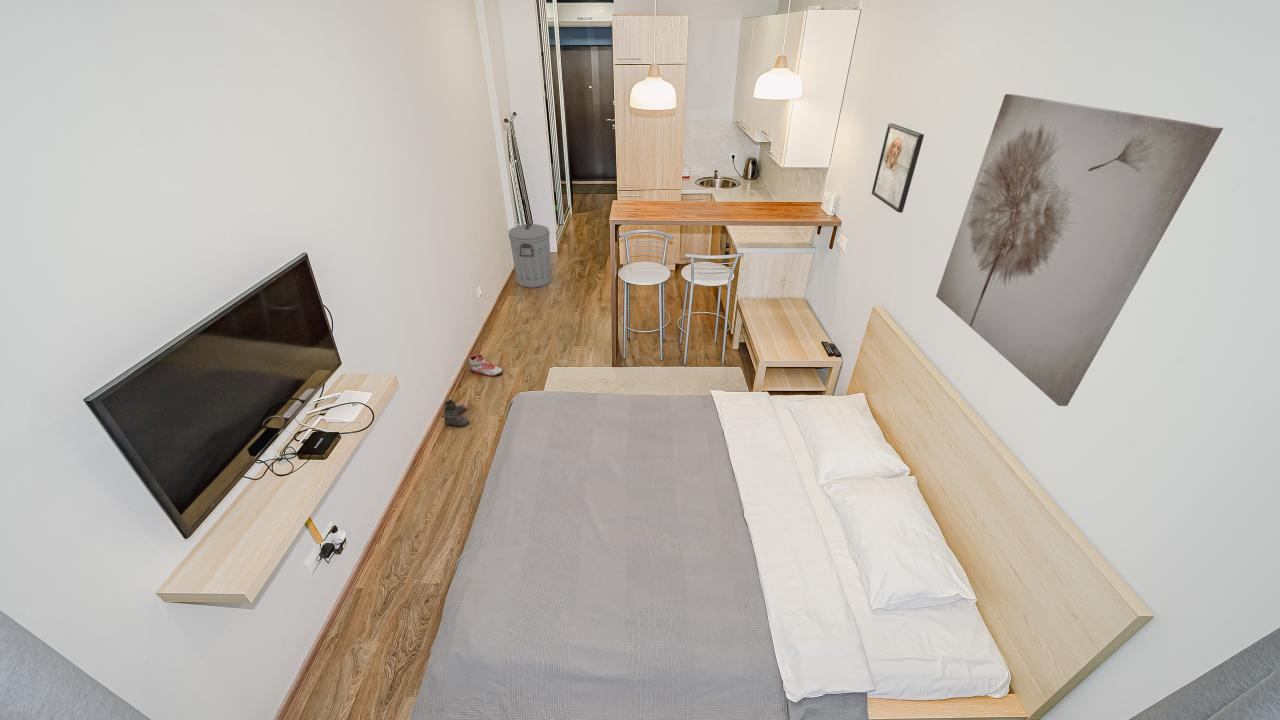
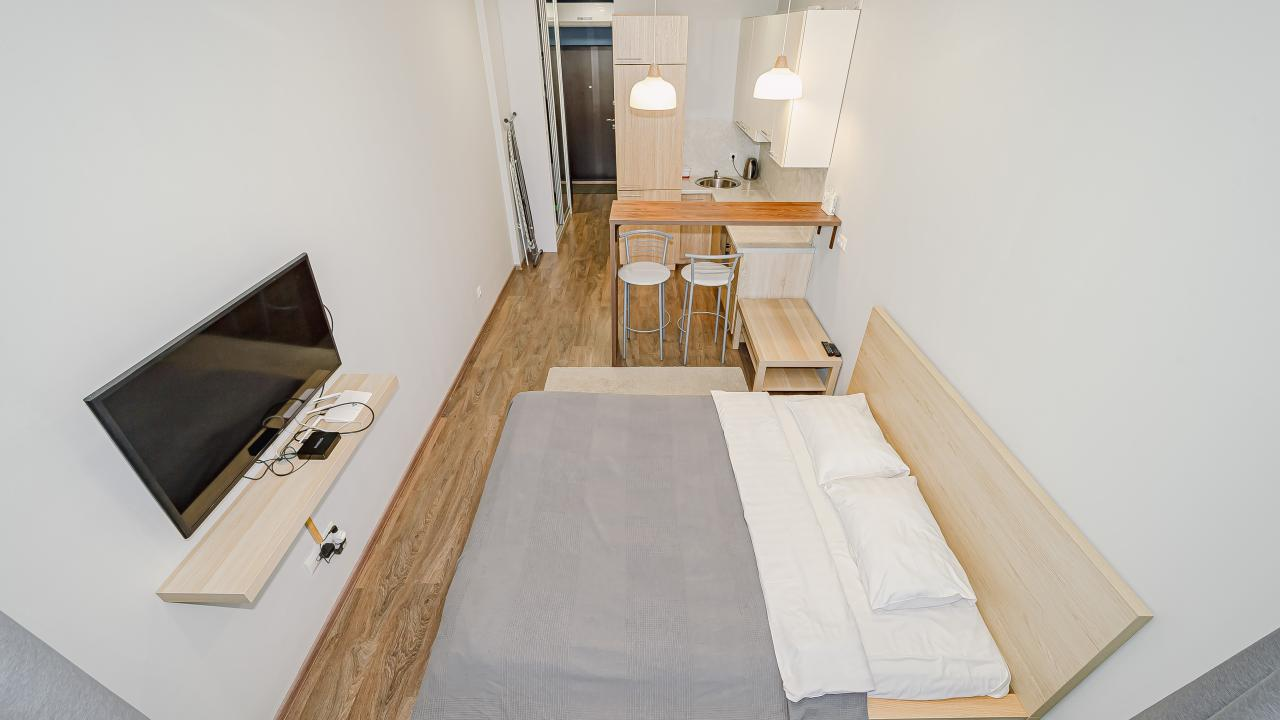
- sneaker [468,354,504,377]
- boots [443,398,470,431]
- trash can [507,222,552,288]
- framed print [871,122,925,214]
- wall art [935,93,1224,407]
